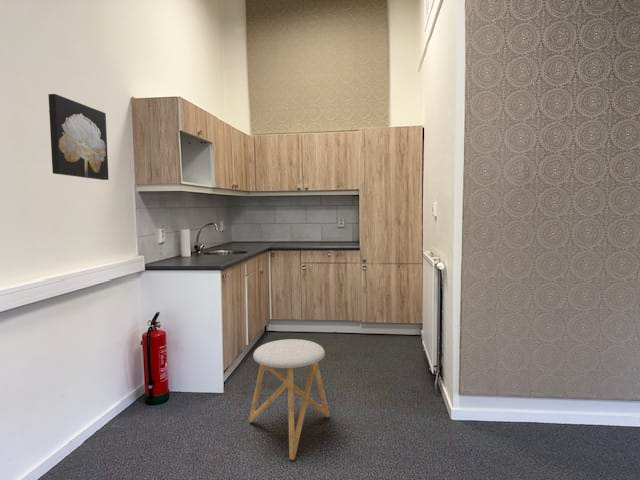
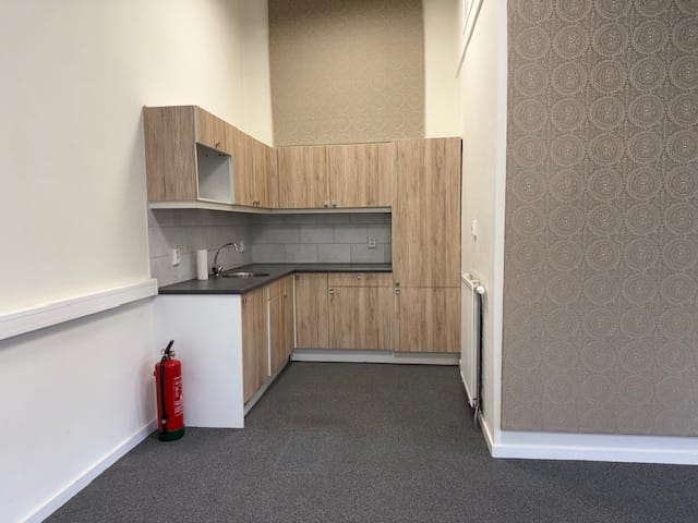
- wall art [47,93,110,181]
- stool [248,338,330,461]
